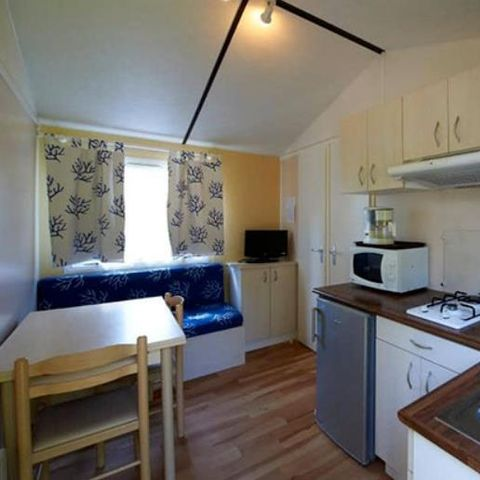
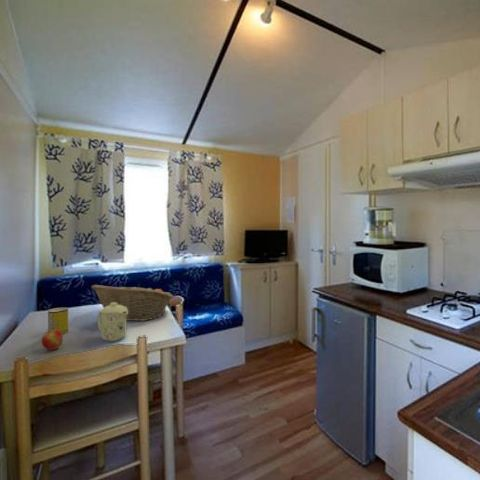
+ mug [96,302,128,342]
+ beverage can [47,307,69,335]
+ apple [41,328,64,351]
+ fruit basket [90,283,174,322]
